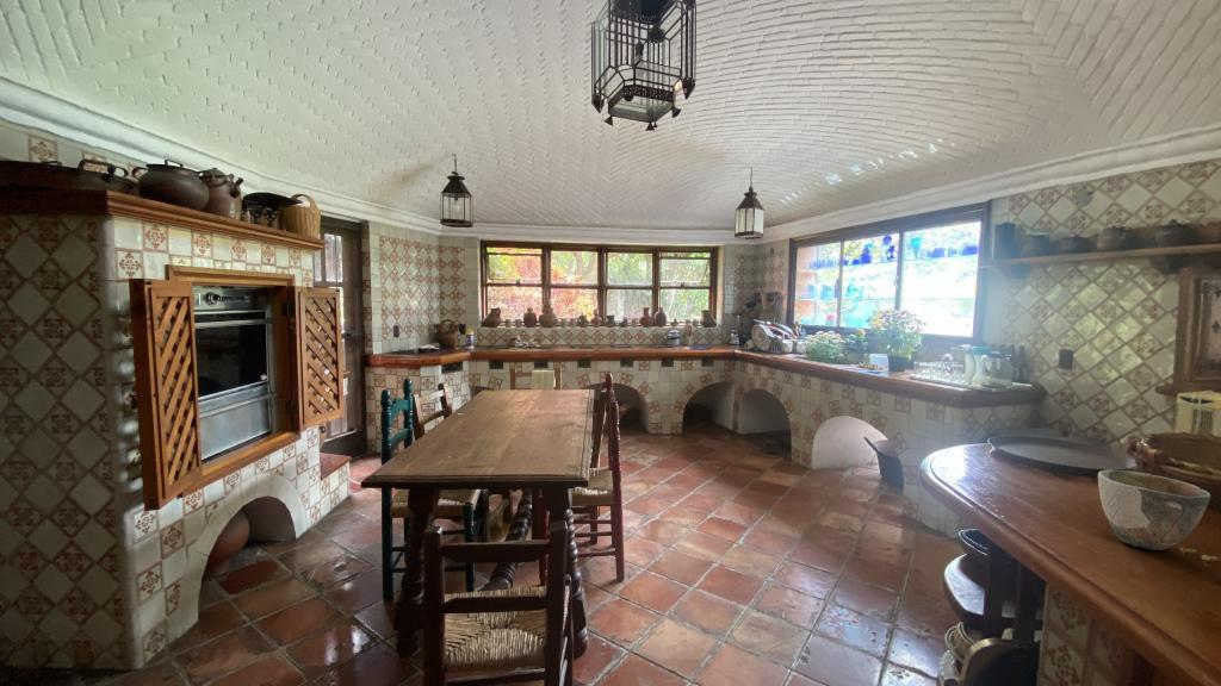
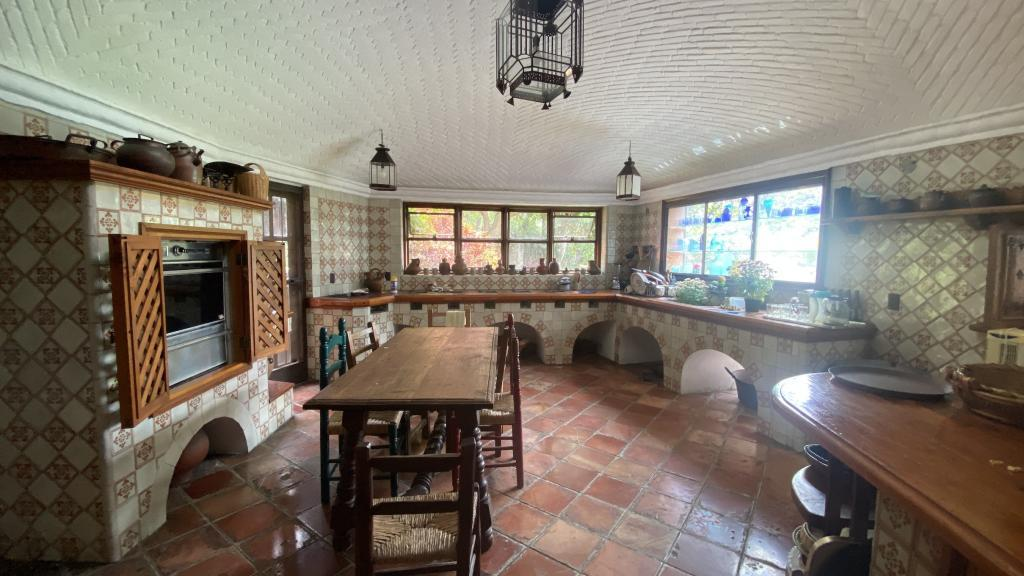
- ceramic bowl [1097,468,1211,551]
